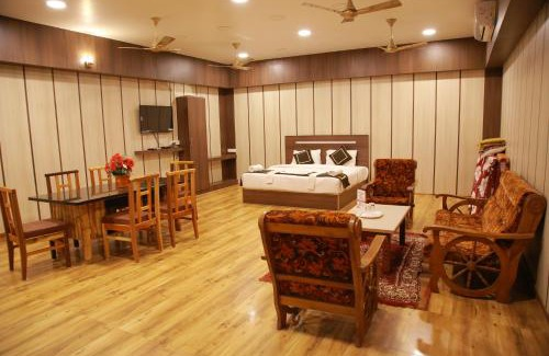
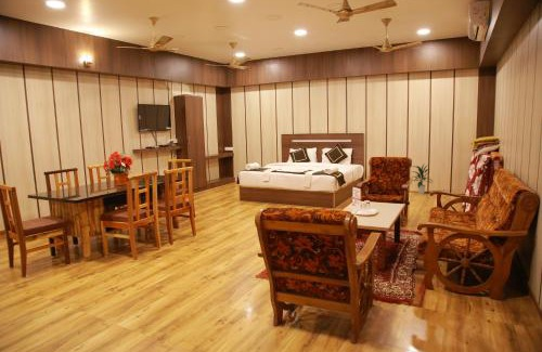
+ indoor plant [411,164,434,195]
